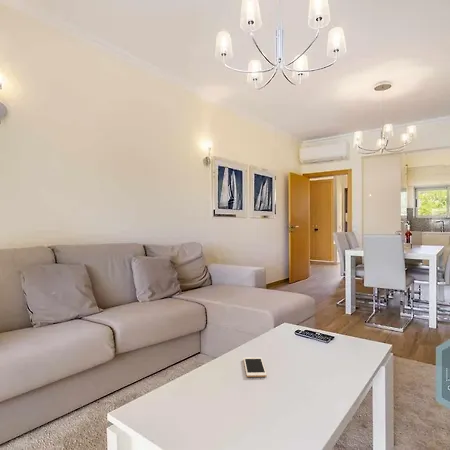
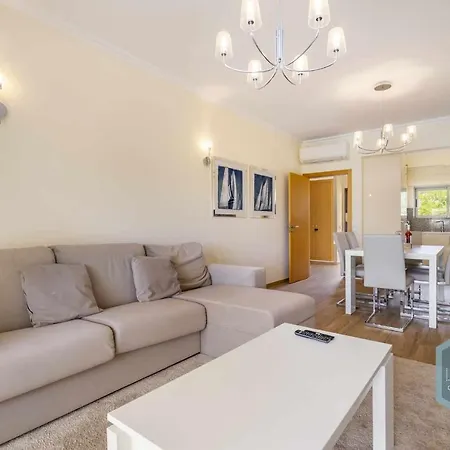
- cell phone [243,356,268,378]
